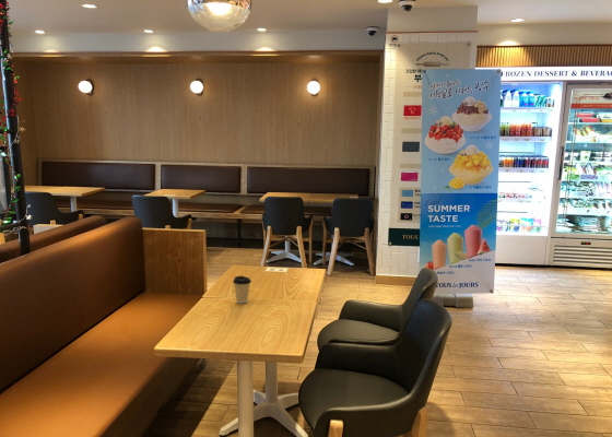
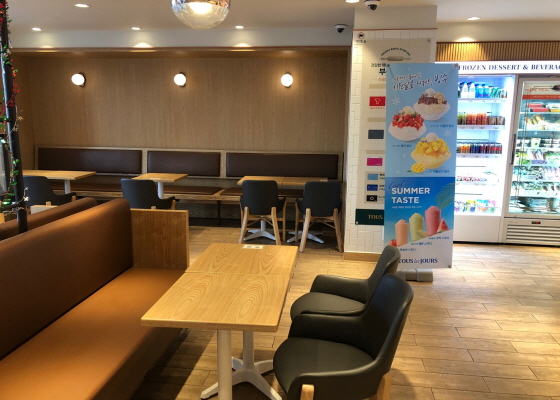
- coffee cup [232,275,252,304]
